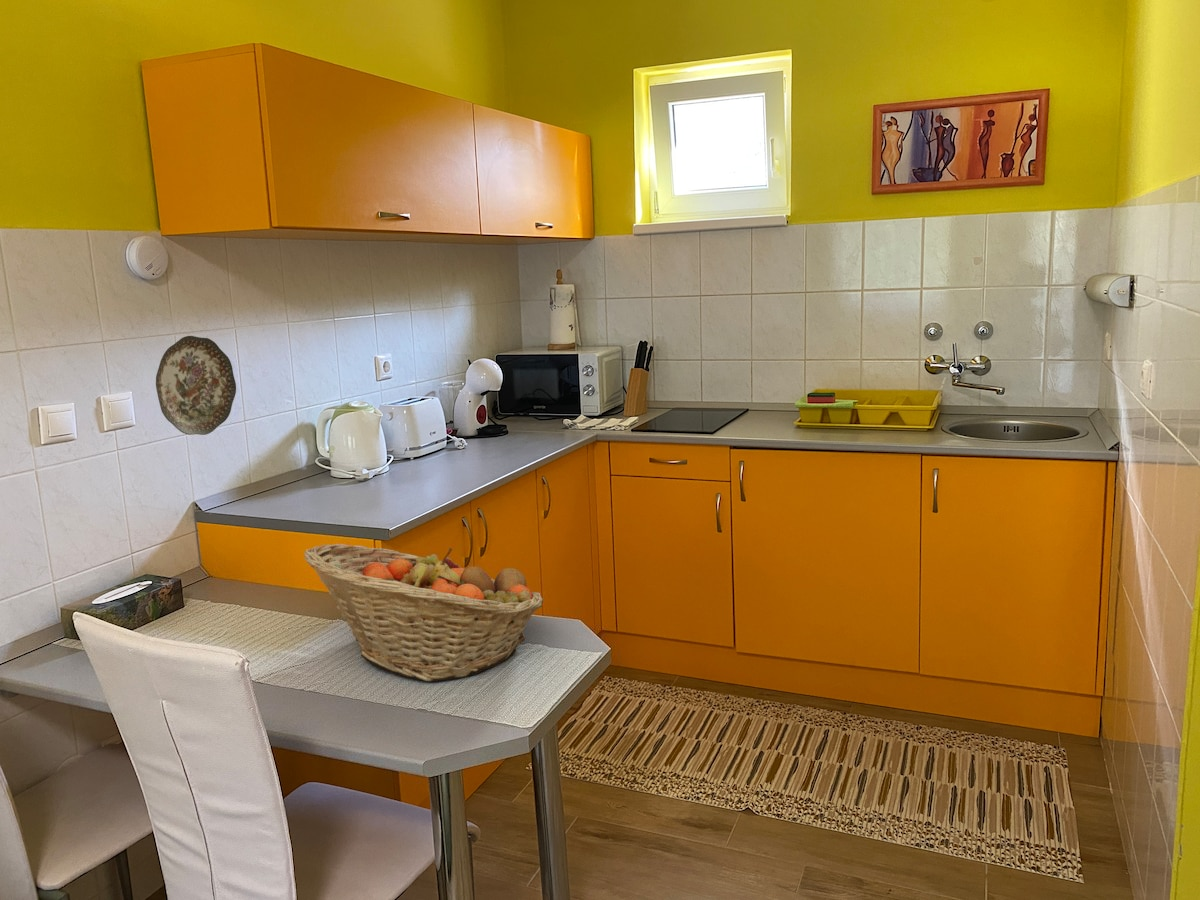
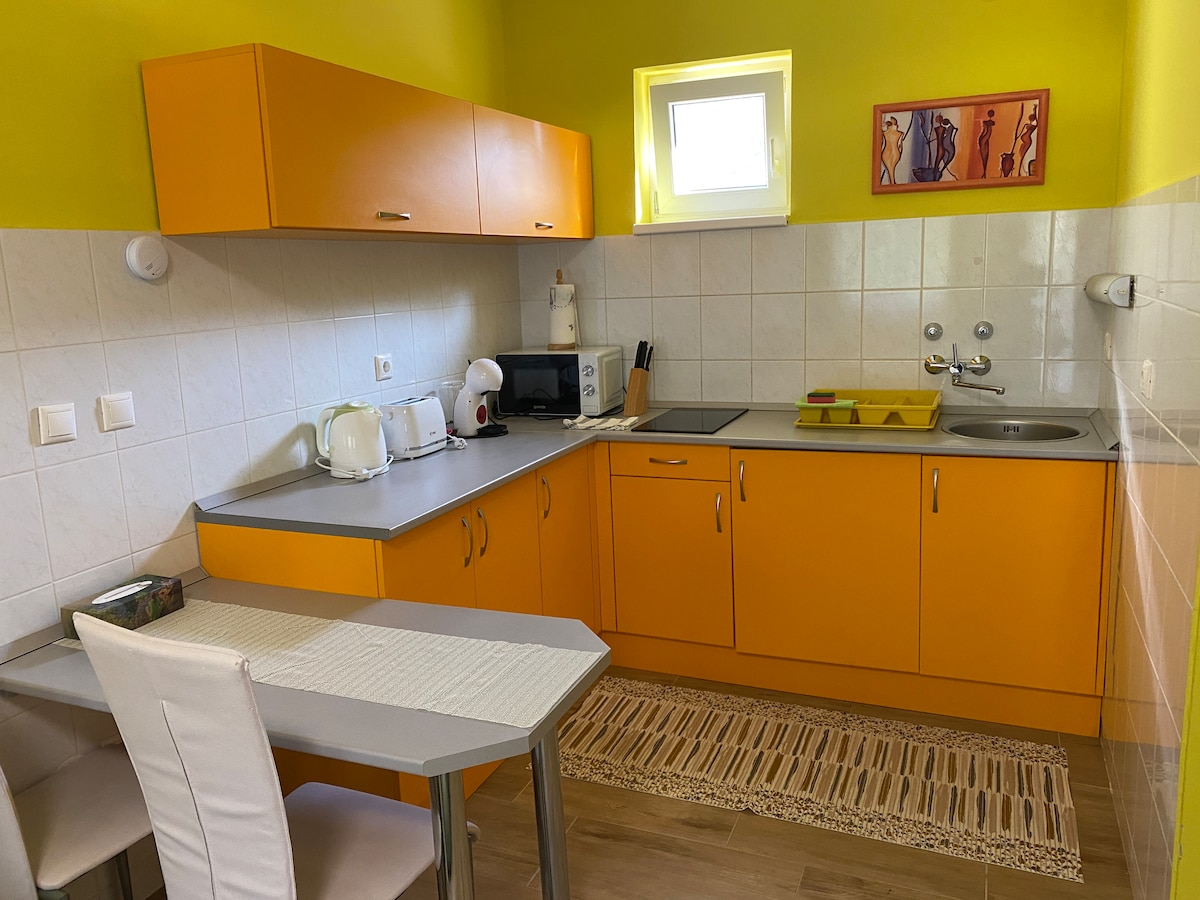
- decorative plate [155,335,237,436]
- fruit basket [303,543,545,682]
